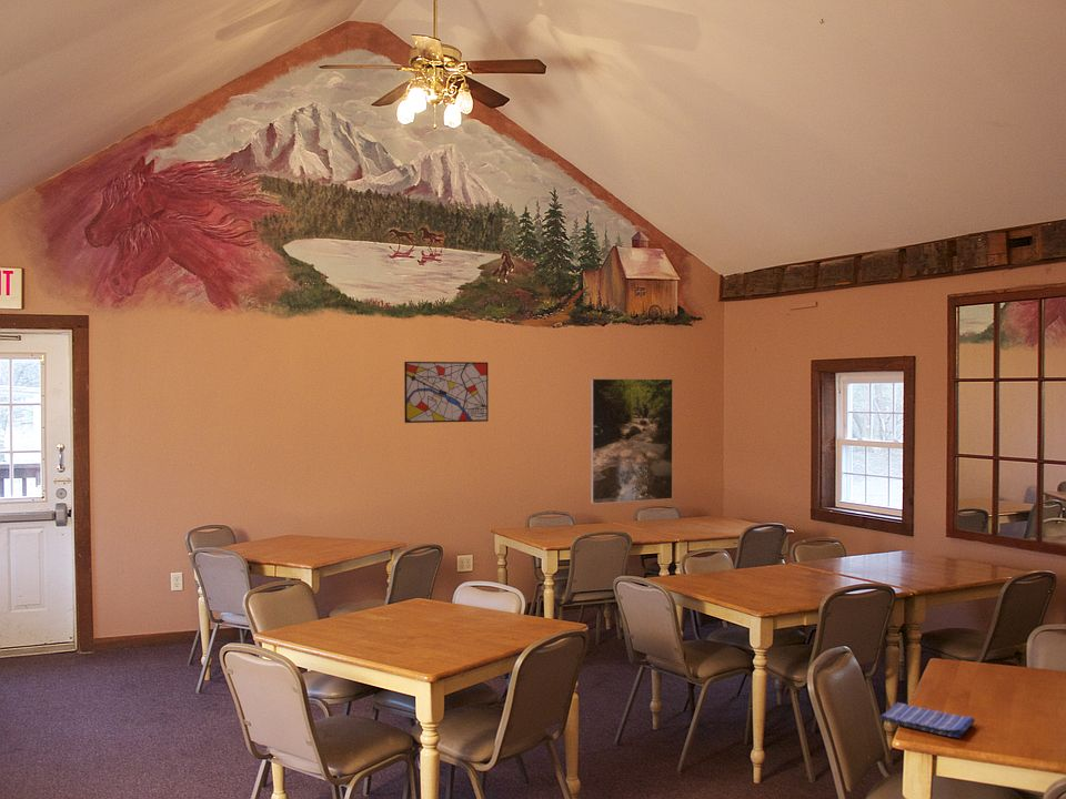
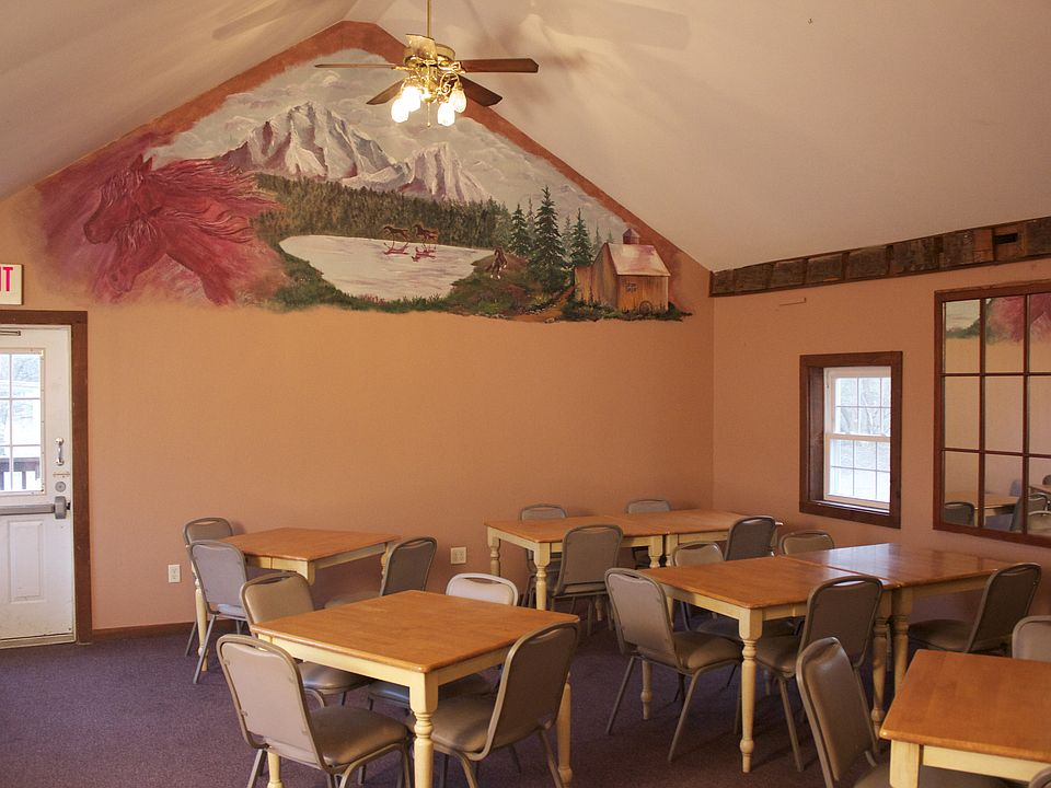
- wall art [403,361,490,424]
- dish towel [879,701,976,740]
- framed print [590,377,674,505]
